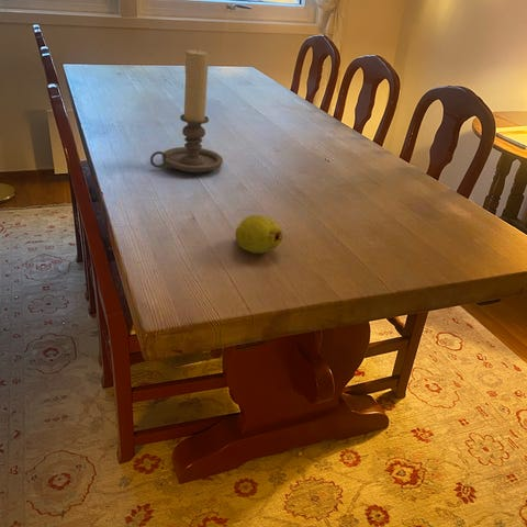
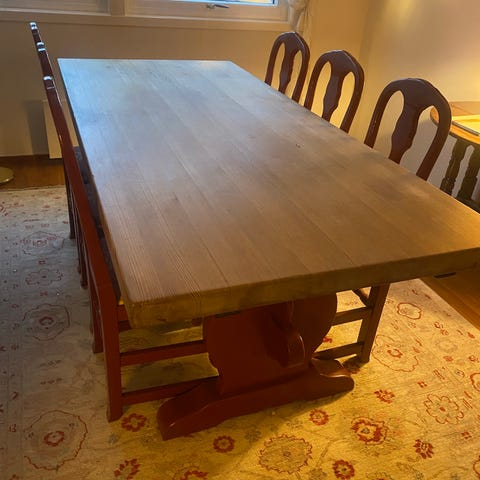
- fruit [234,214,283,255]
- candle holder [149,48,224,175]
